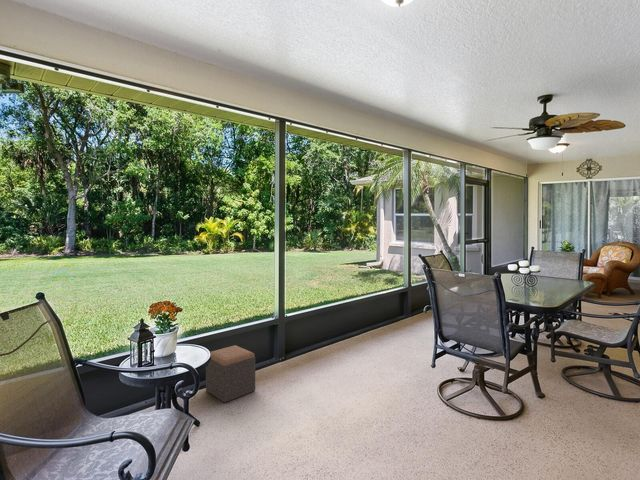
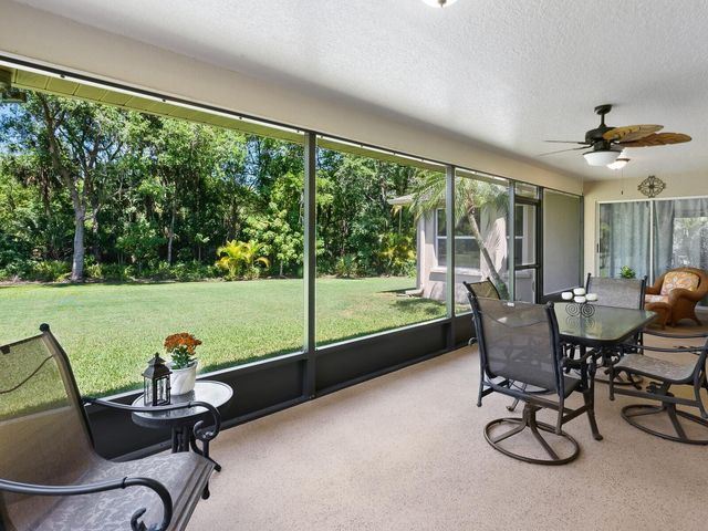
- footstool [205,345,256,403]
